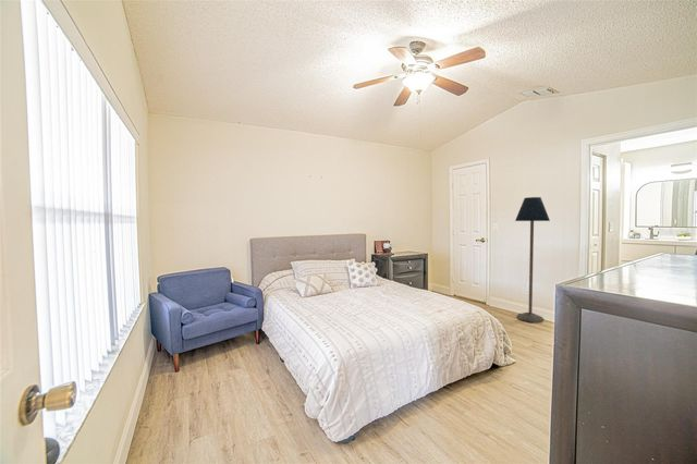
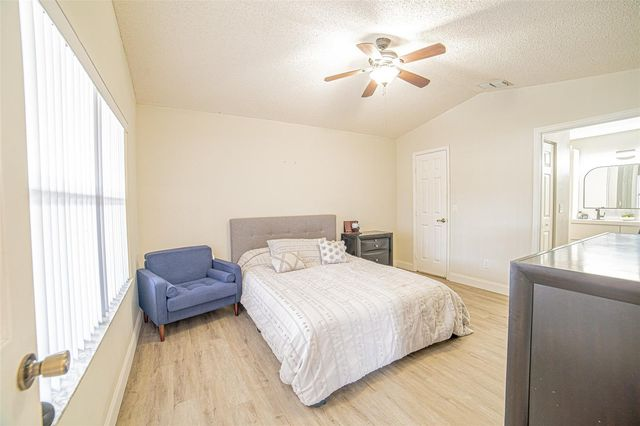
- floor lamp [514,196,551,323]
